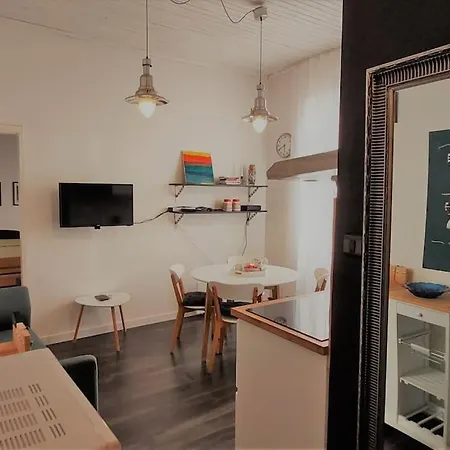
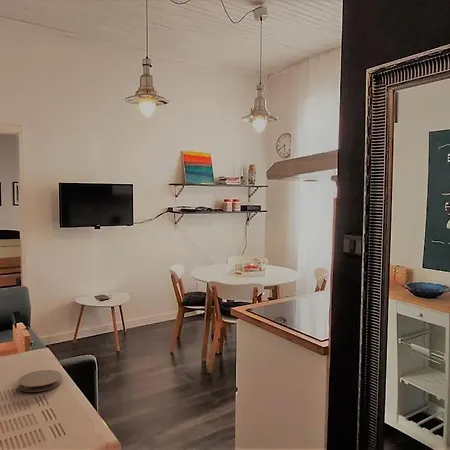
+ coaster [17,369,63,393]
